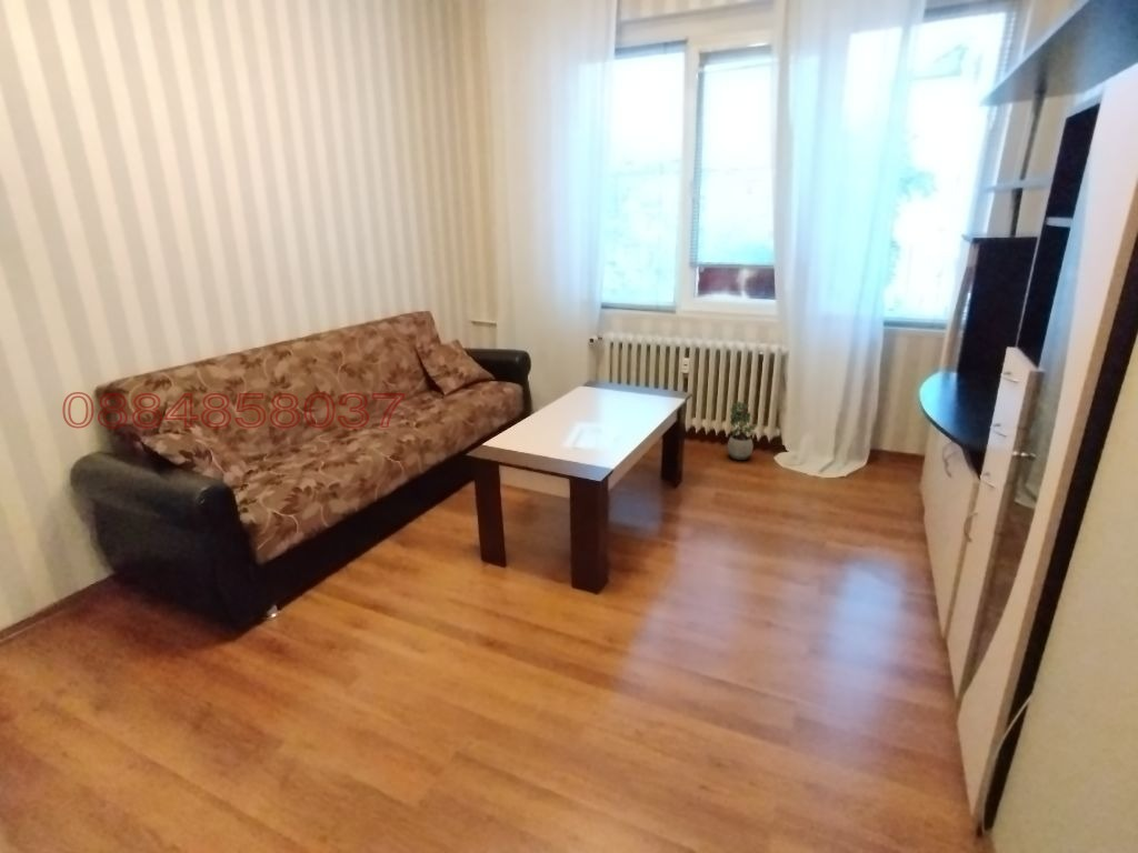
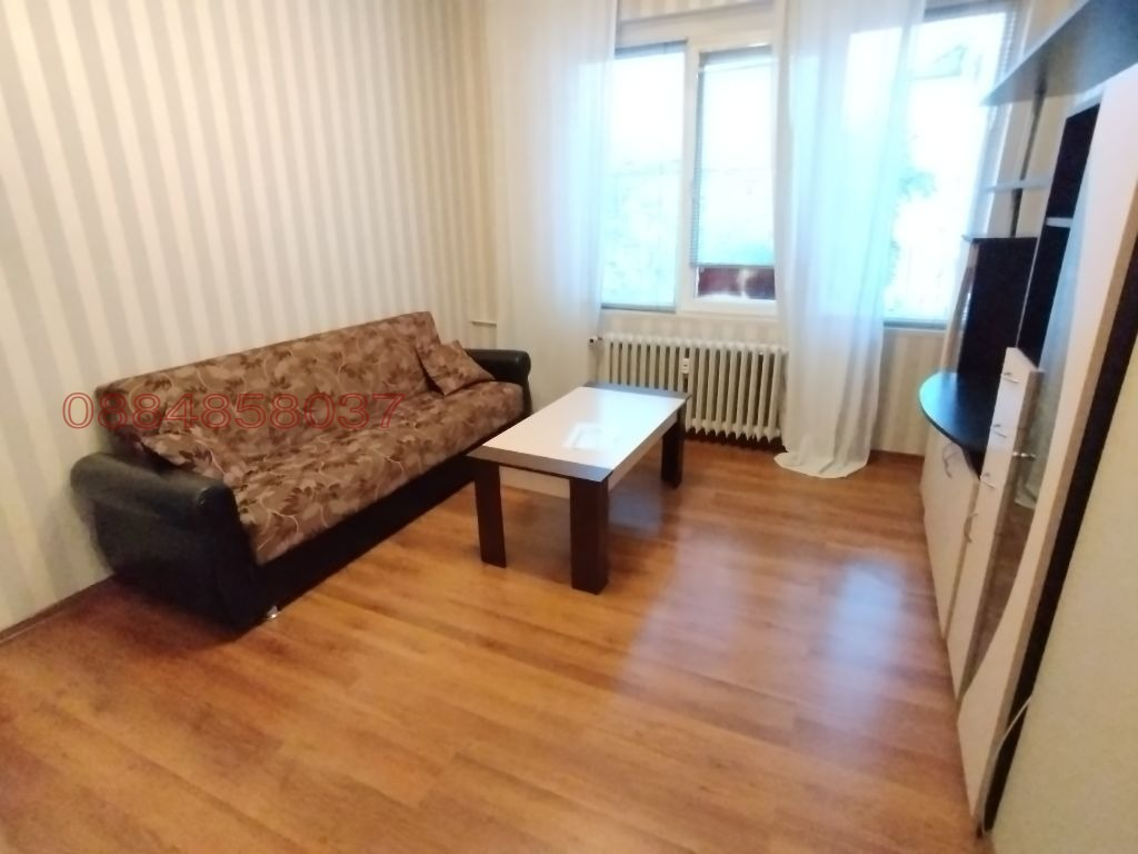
- potted plant [727,400,759,461]
